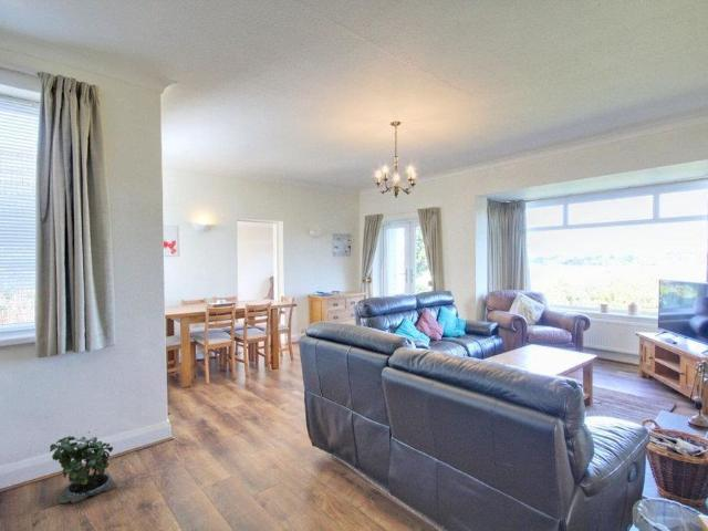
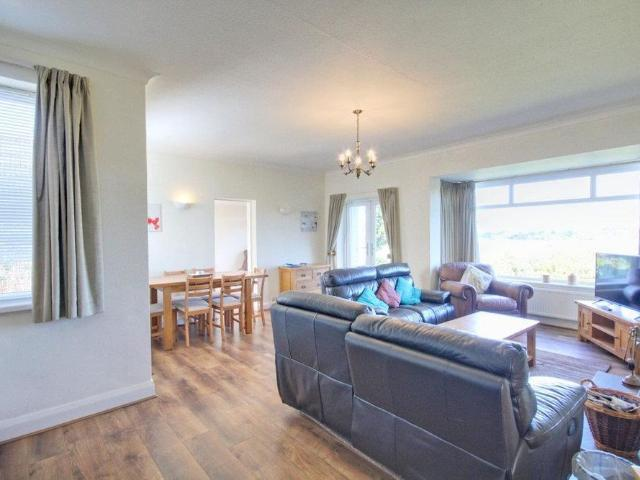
- potted plant [49,430,118,504]
